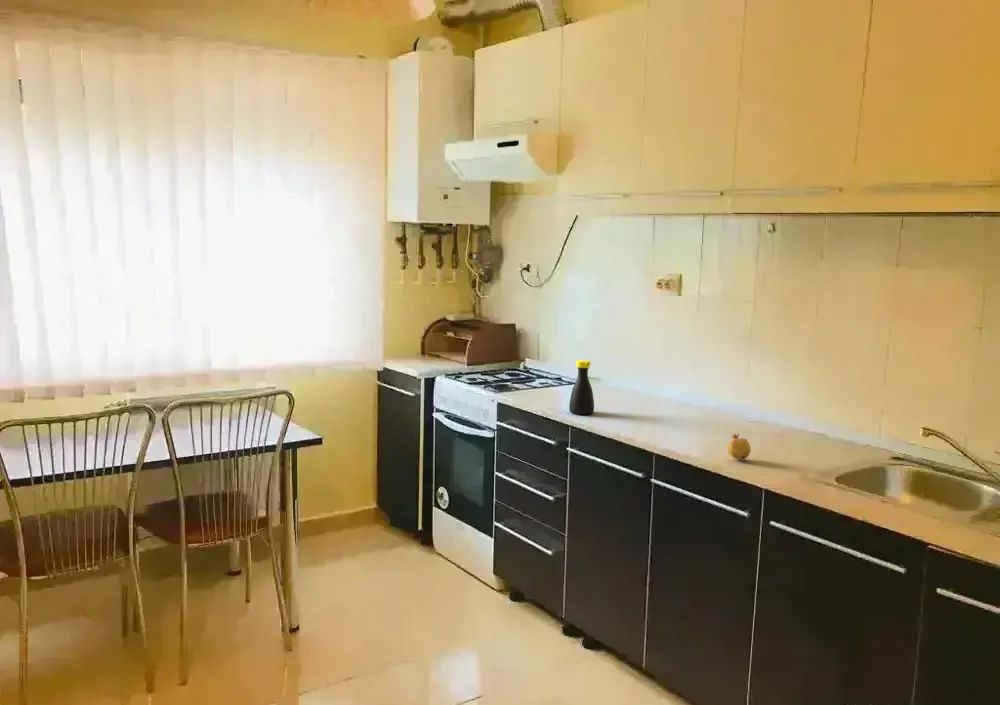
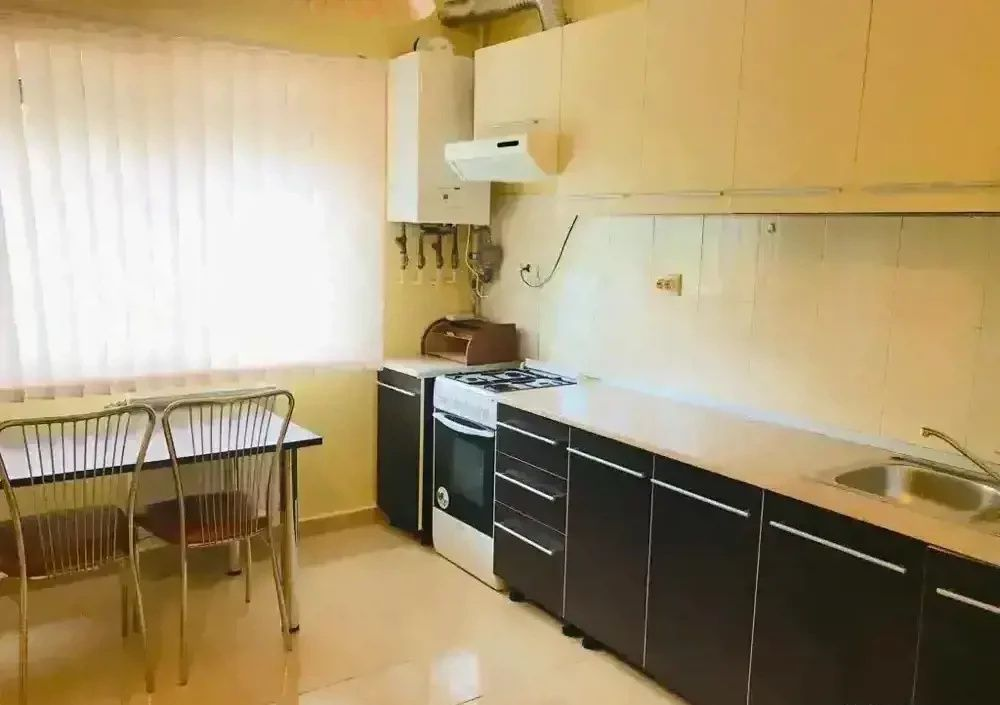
- fruit [726,432,752,463]
- bottle [568,359,595,415]
